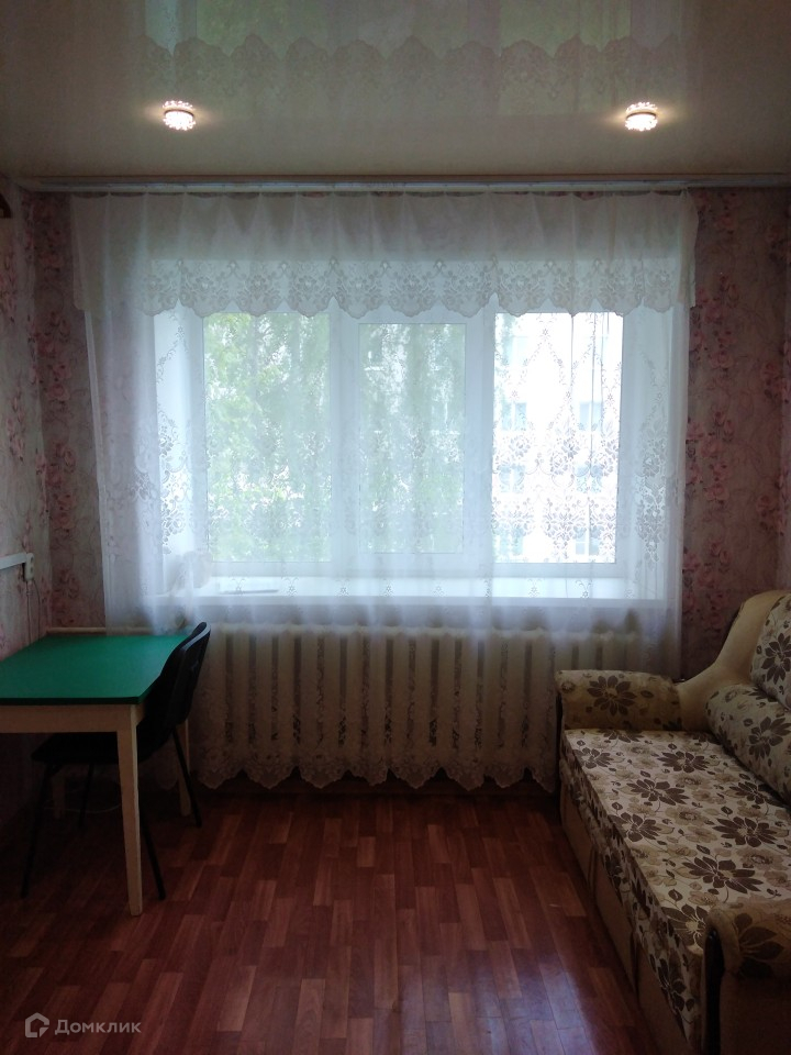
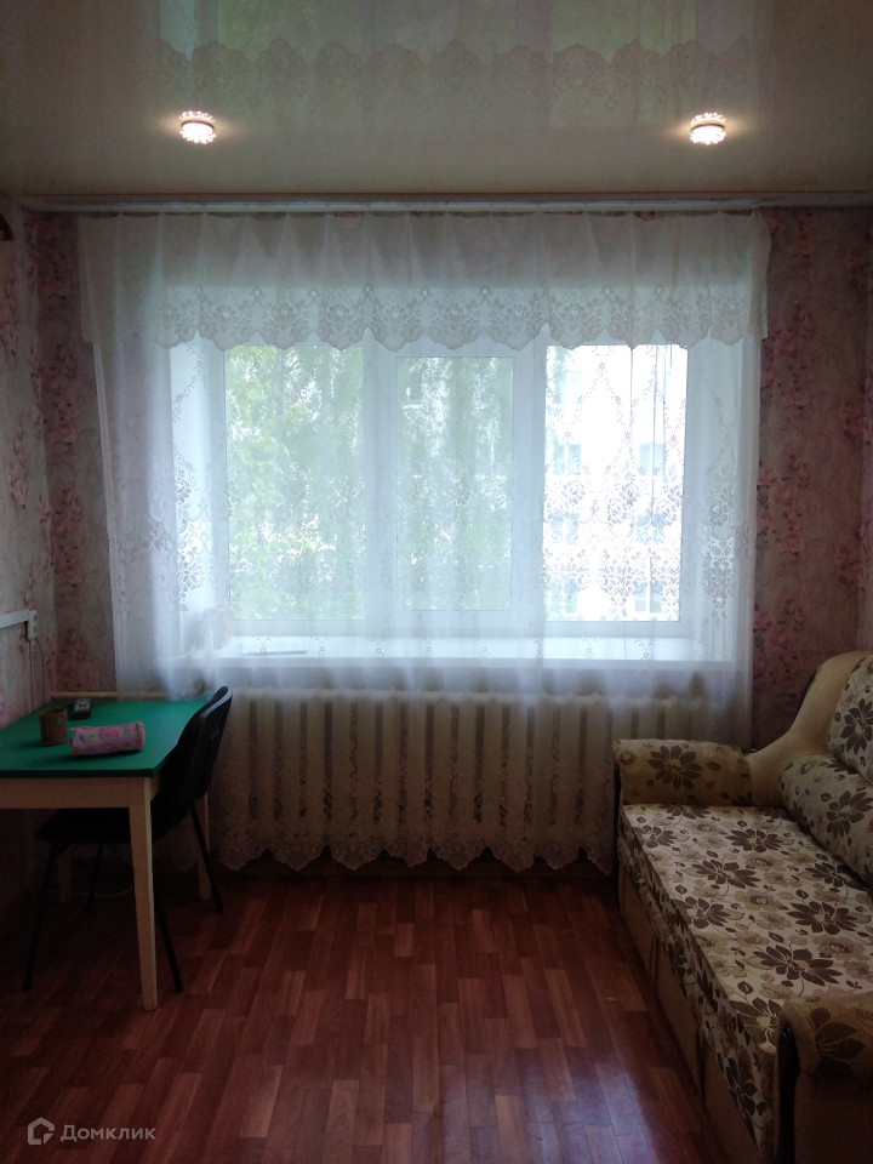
+ pencil case [65,720,147,757]
+ remote control [70,696,95,720]
+ cup [38,707,69,747]
